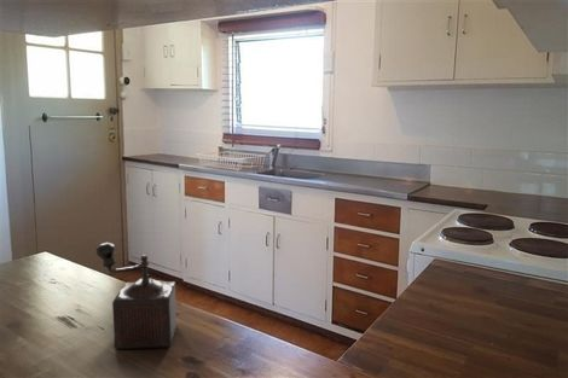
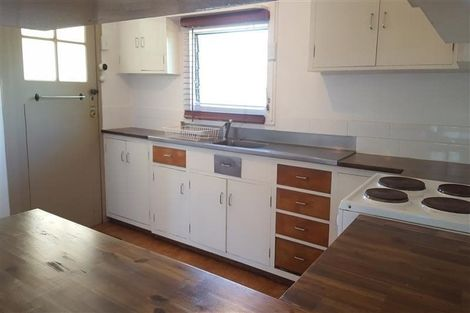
- pepper mill [94,242,178,350]
